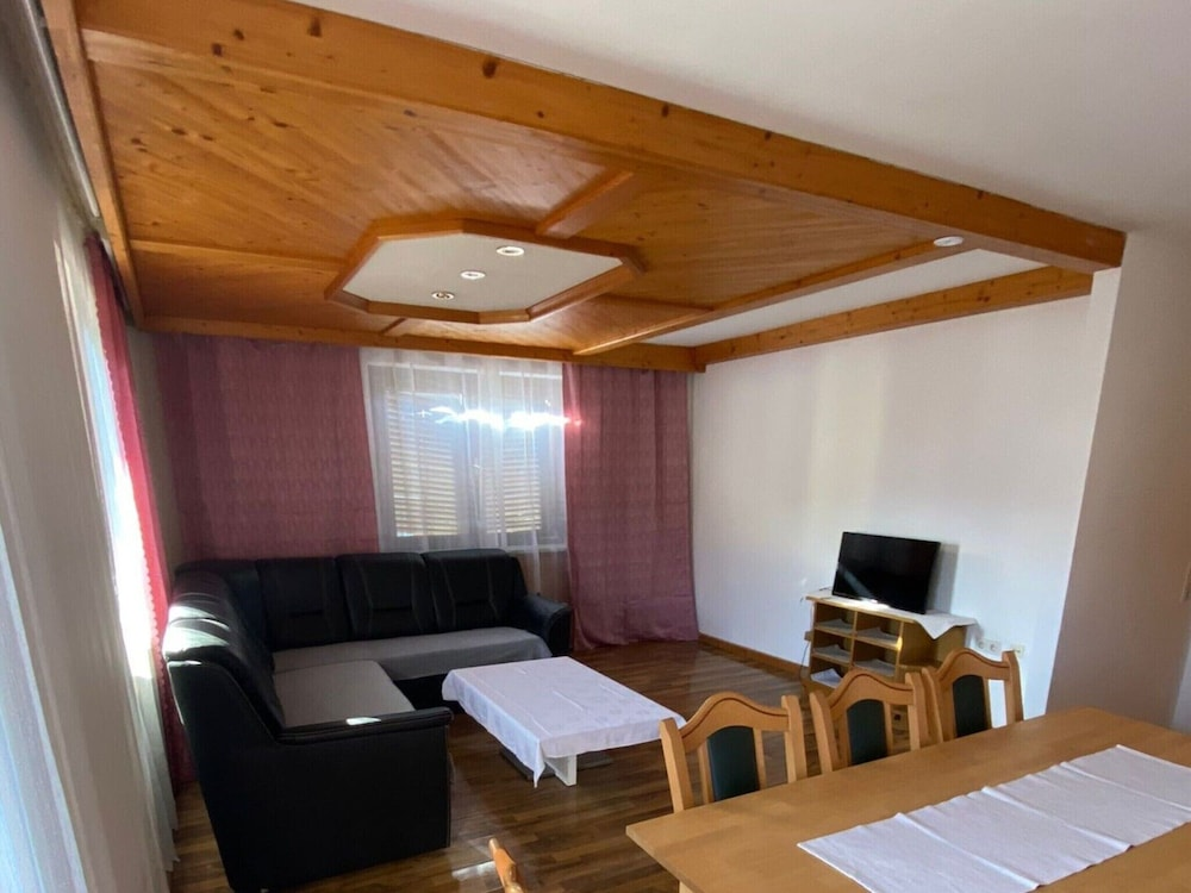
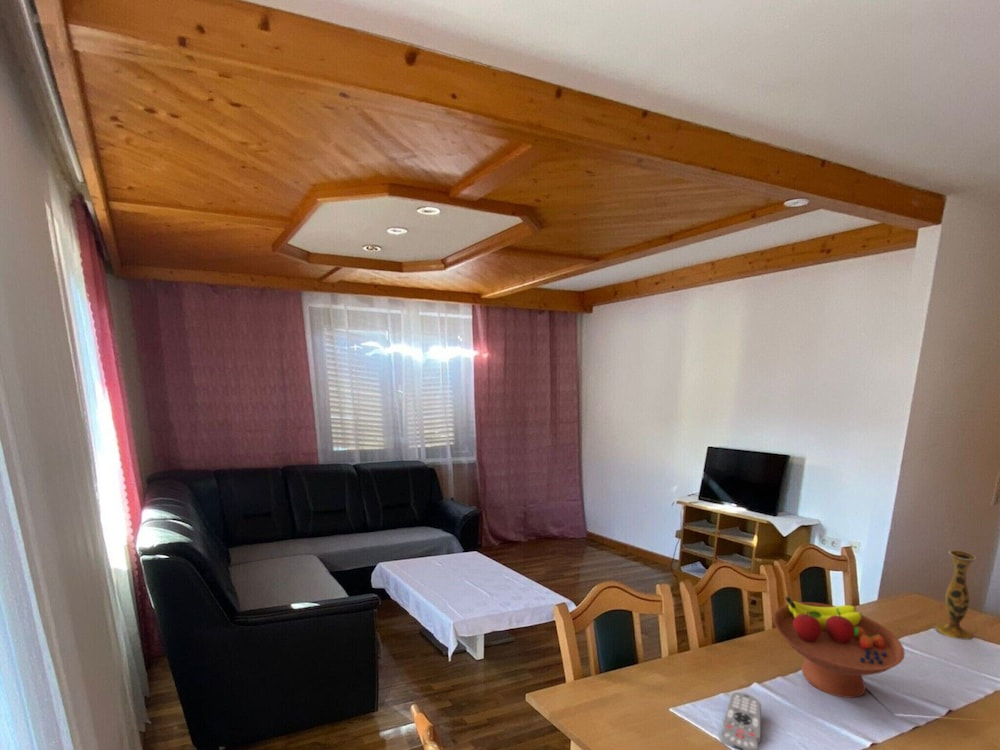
+ fruit bowl [772,595,906,699]
+ remote control [719,691,762,750]
+ vase [934,549,977,641]
